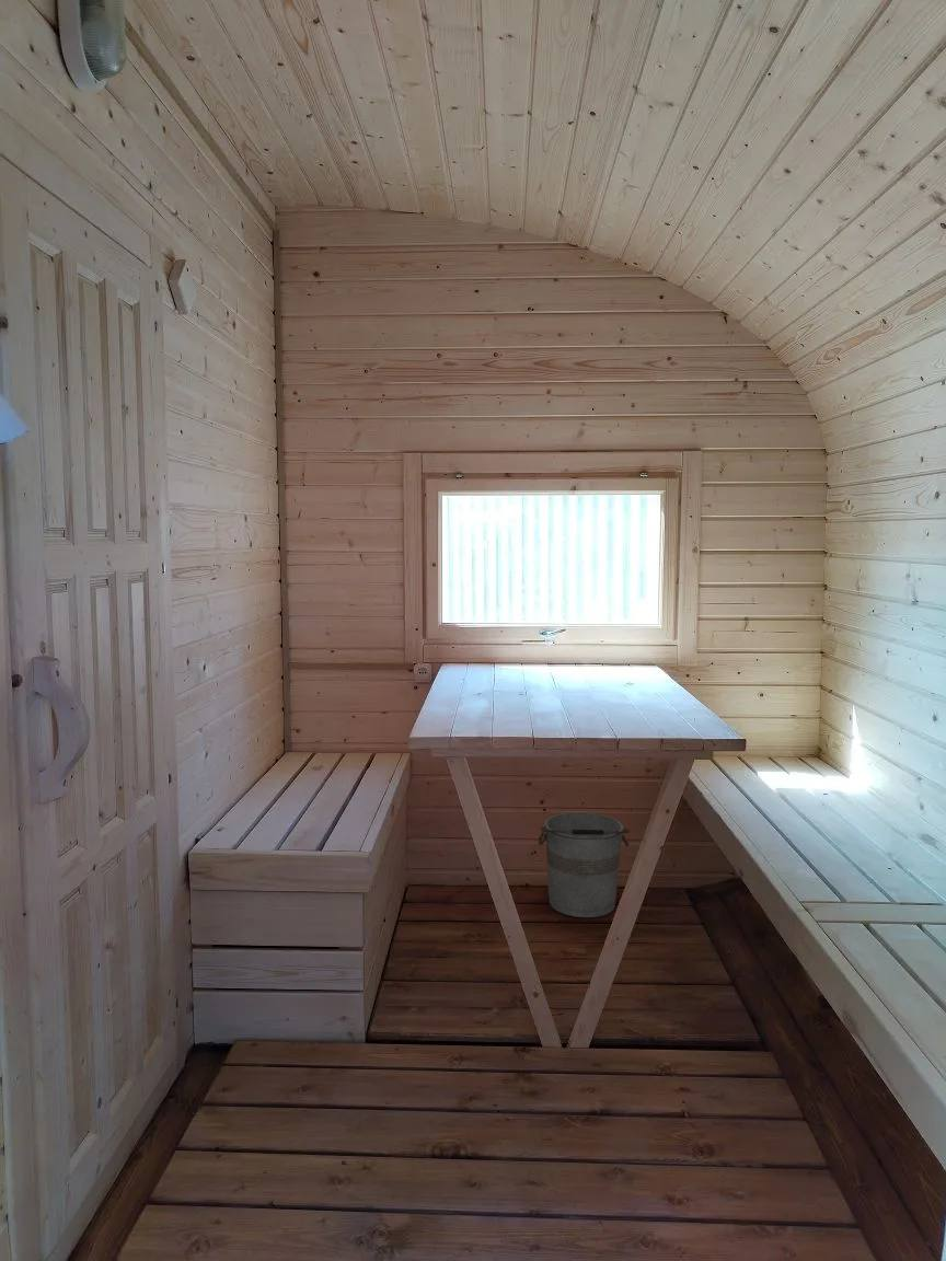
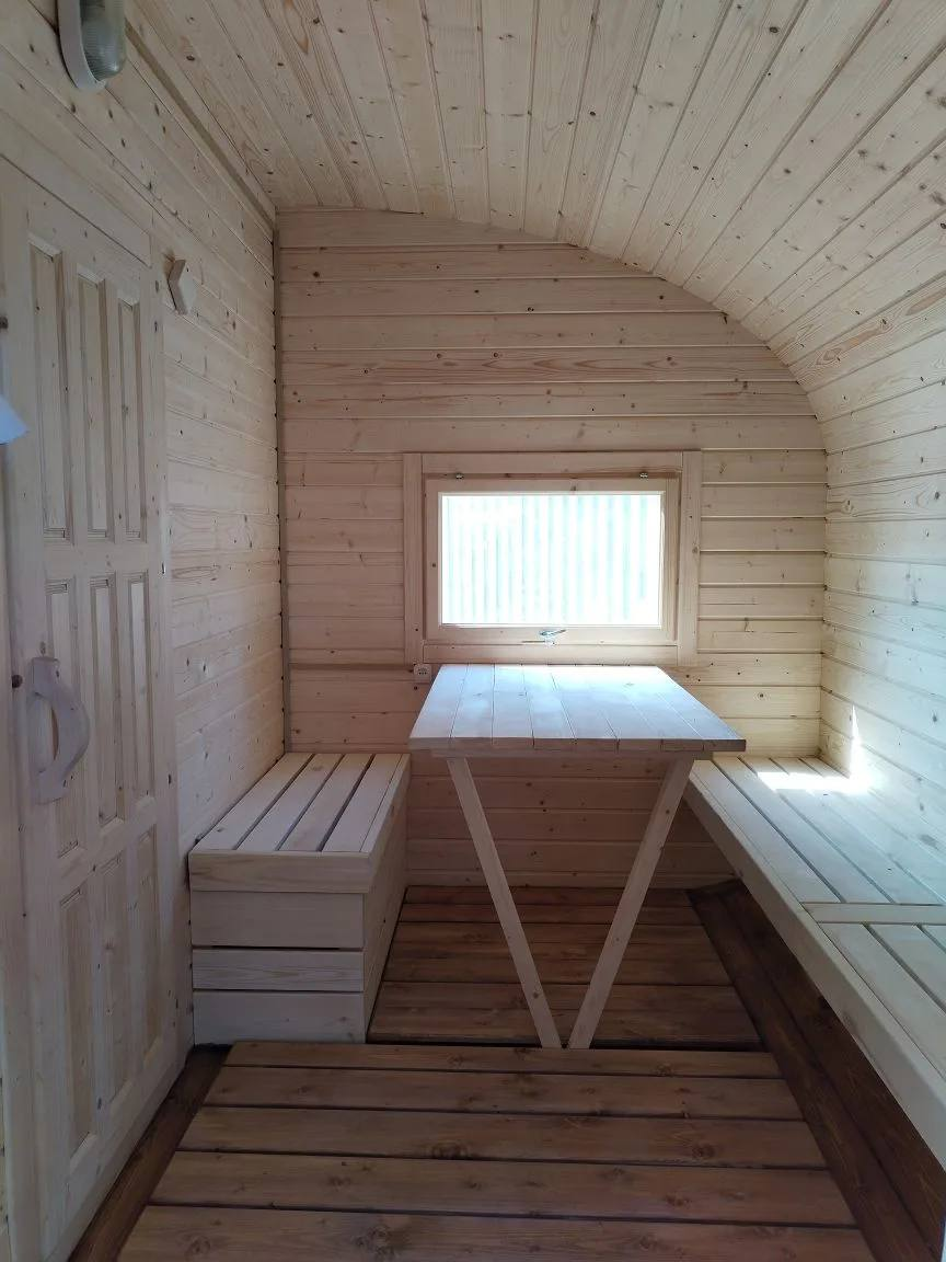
- bucket [538,811,631,918]
